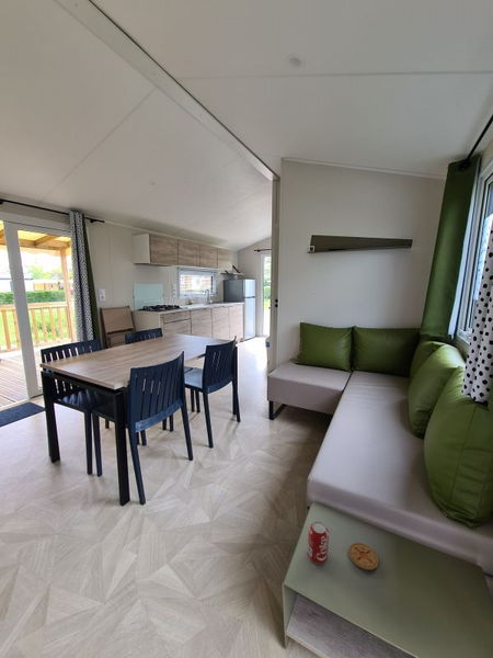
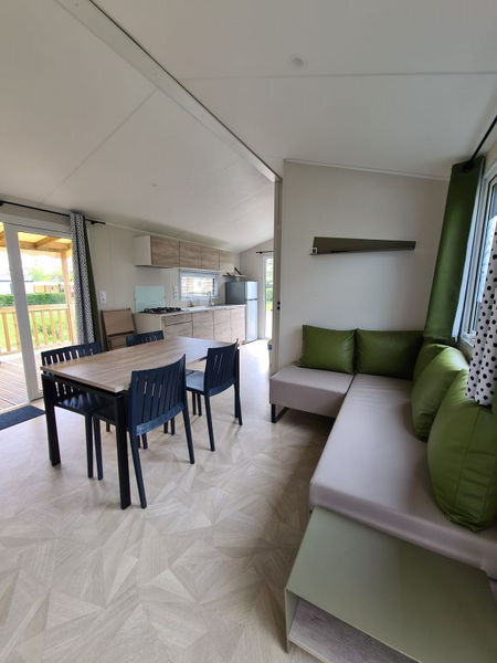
- coaster [348,542,379,571]
- beverage can [307,521,330,565]
